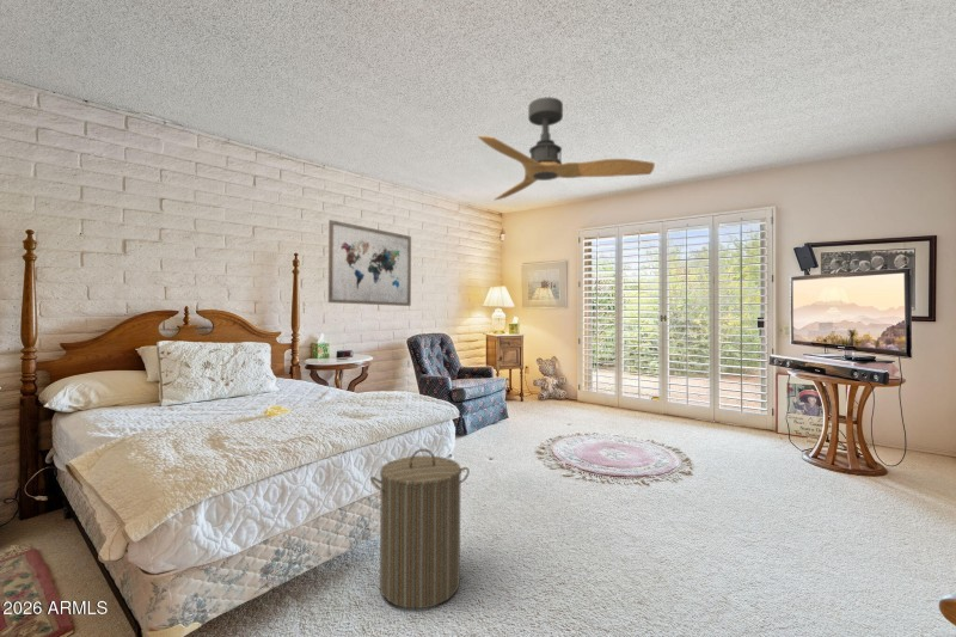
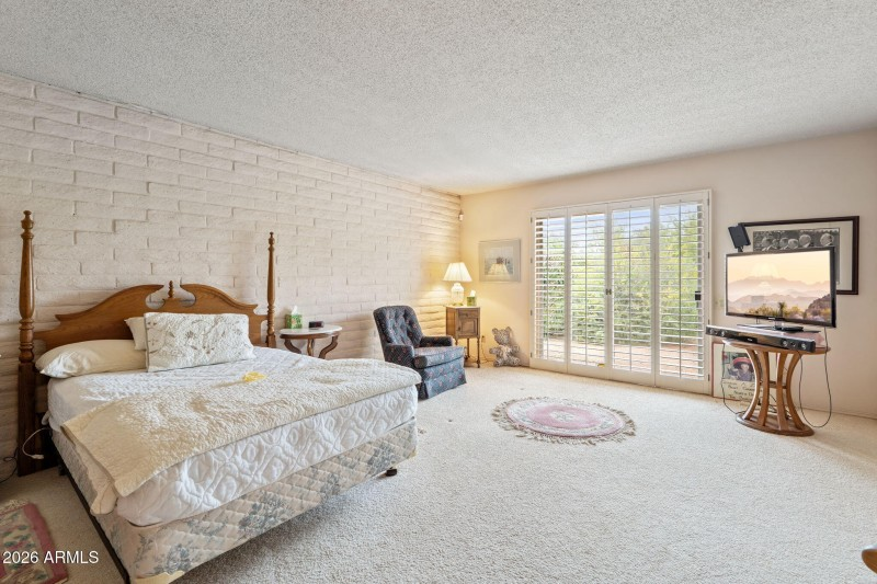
- laundry hamper [369,447,471,610]
- ceiling fan [477,96,656,201]
- wall art [327,219,412,307]
